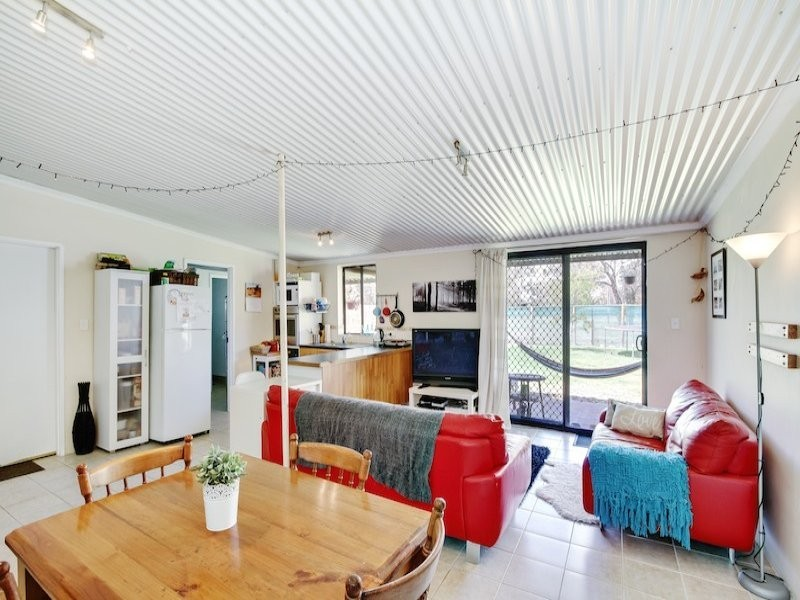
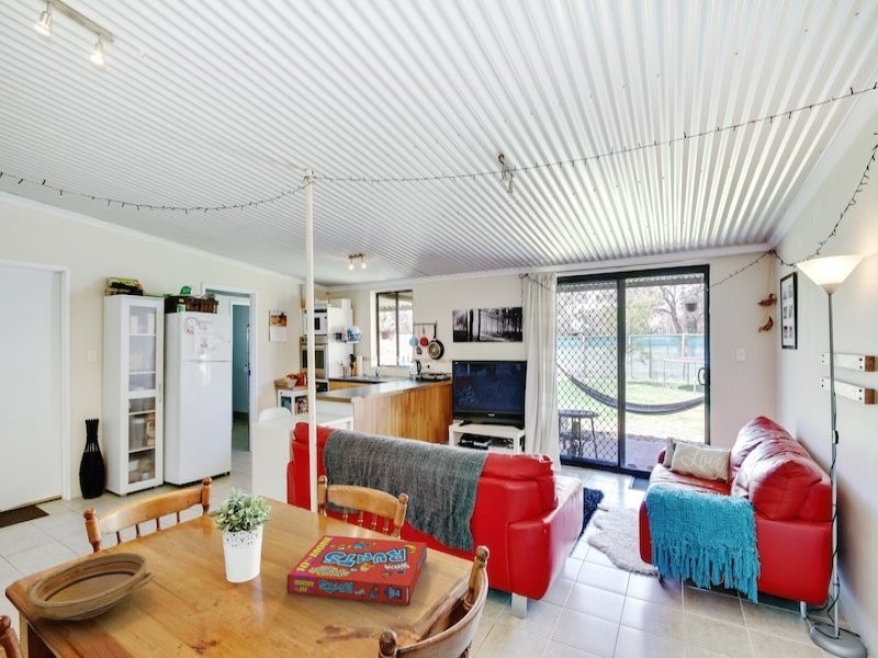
+ snack box [286,534,428,606]
+ ceramic bowl [25,551,156,622]
